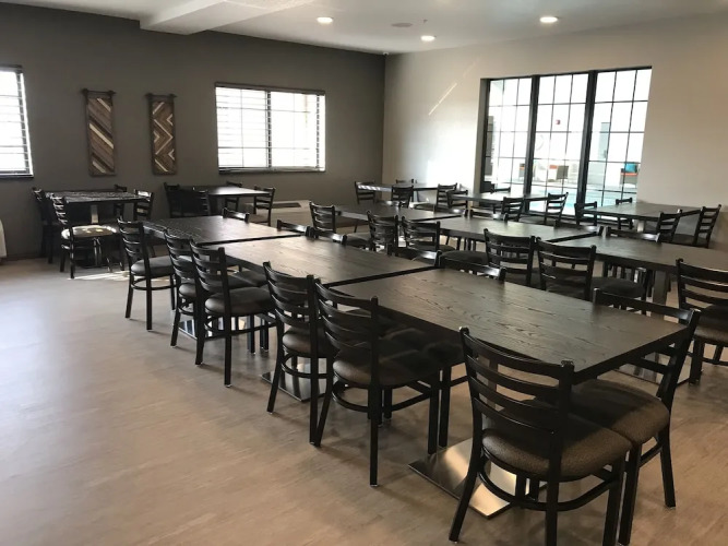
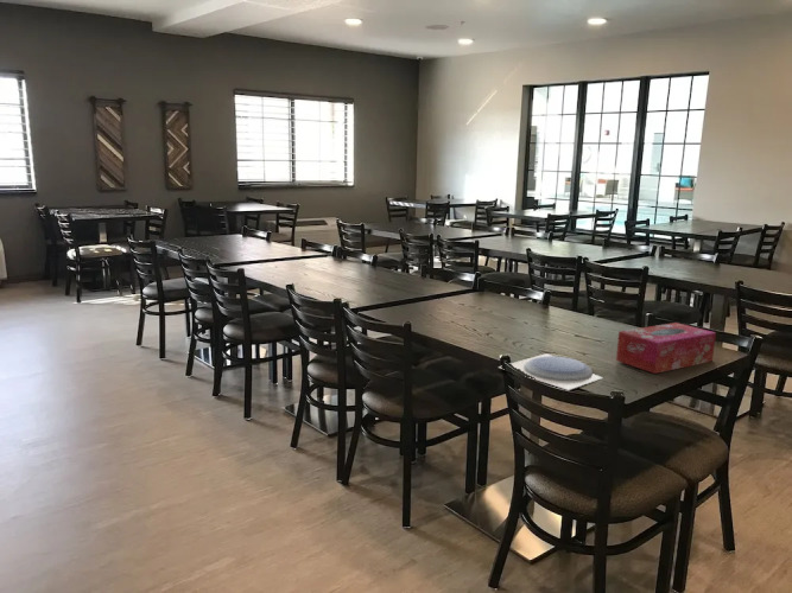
+ plate [498,352,603,391]
+ tissue box [615,321,717,375]
